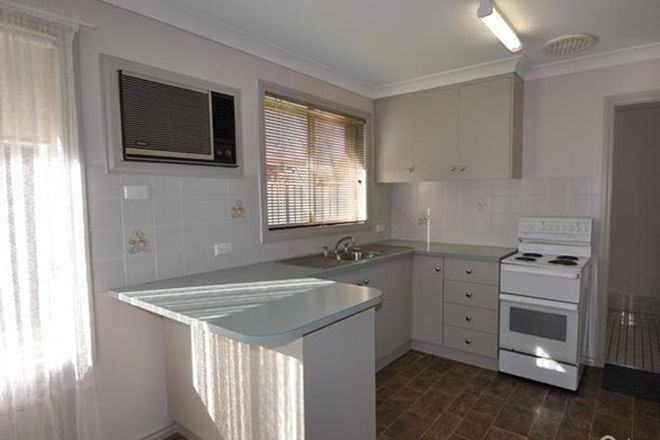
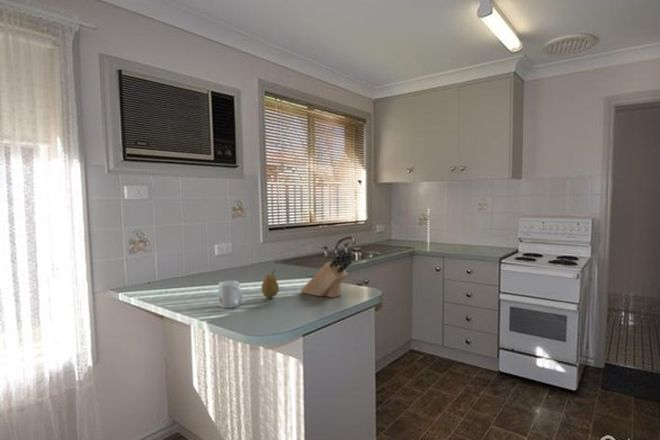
+ knife block [300,250,353,299]
+ fruit [260,269,280,299]
+ mug [218,280,243,309]
